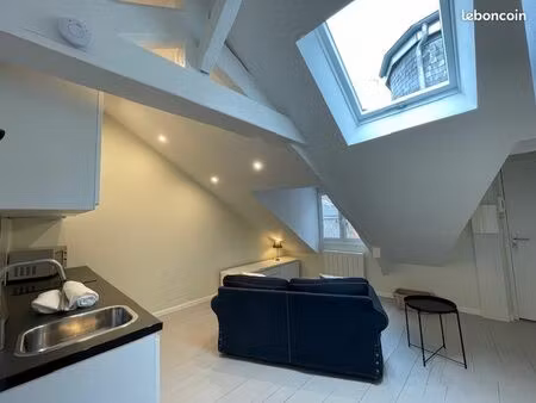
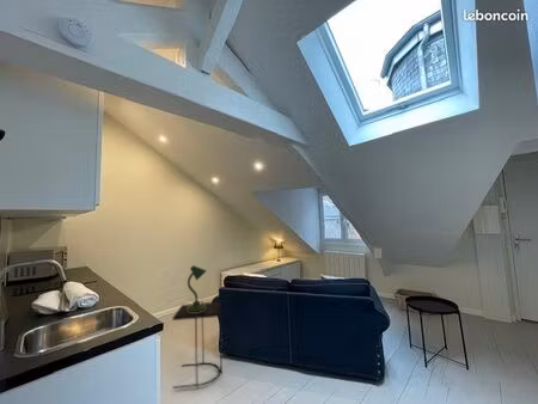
+ side table [171,299,224,390]
+ table lamp [187,264,208,312]
